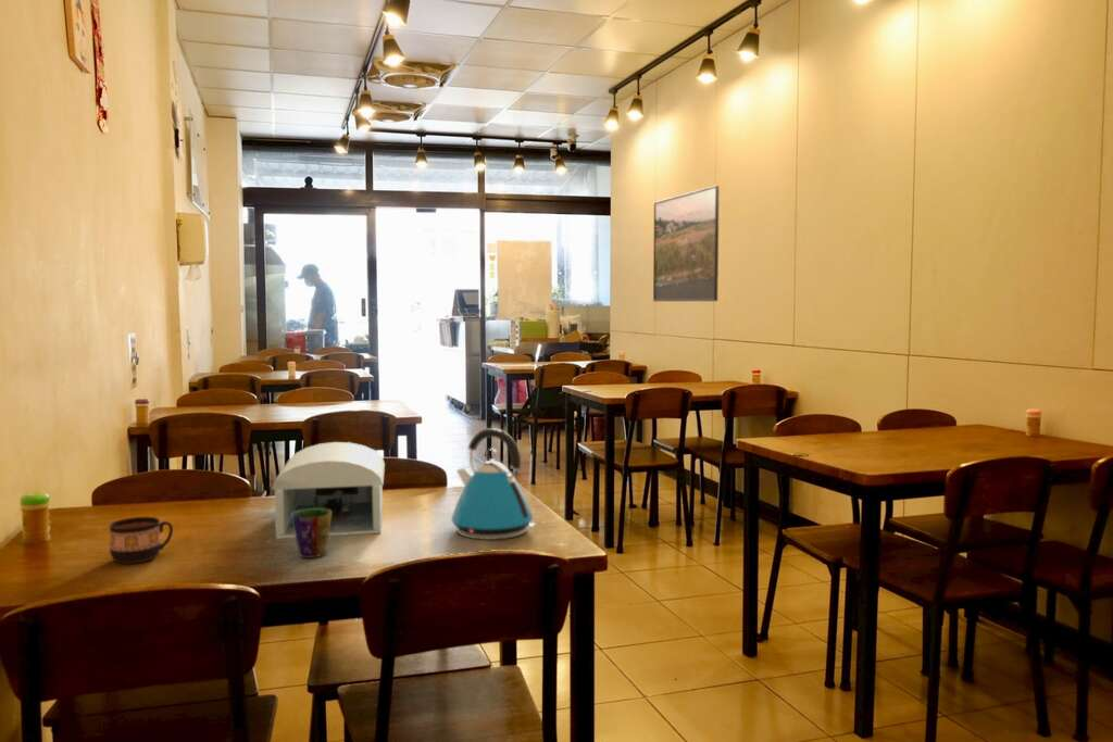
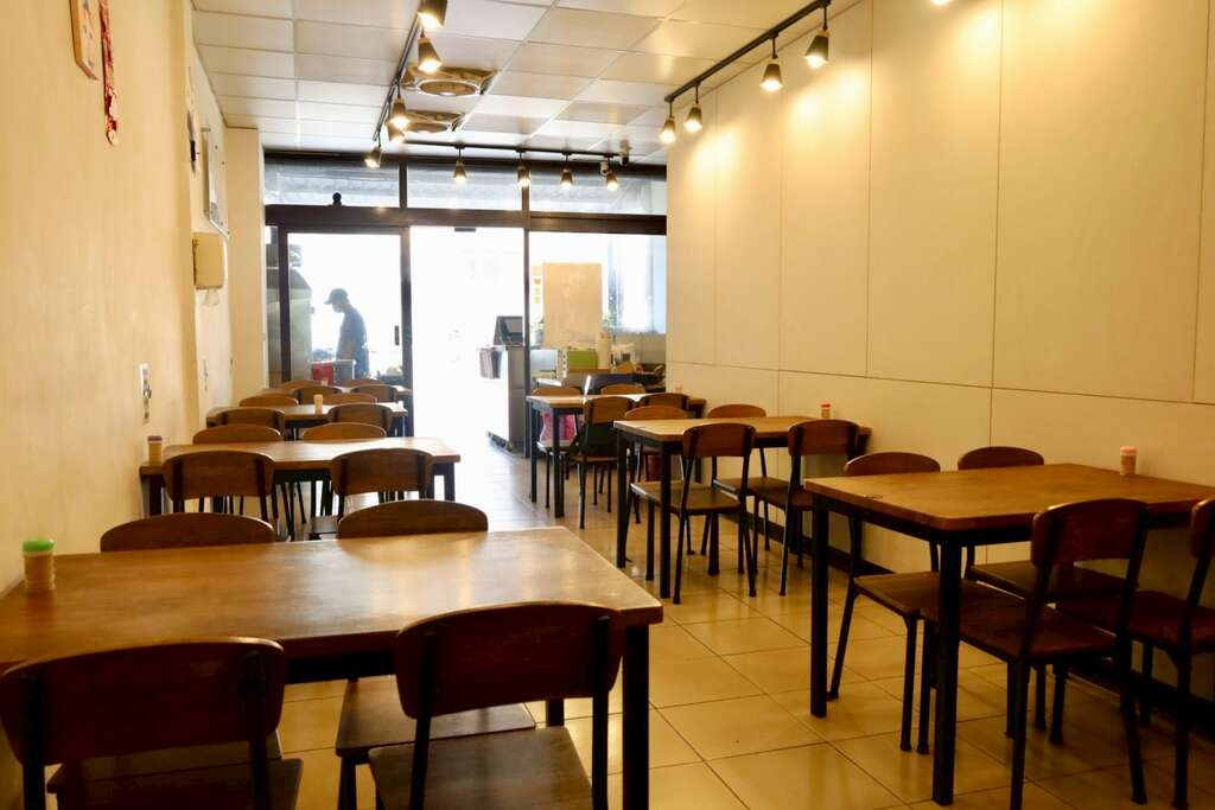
- kettle [450,427,536,541]
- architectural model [271,441,386,540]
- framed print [652,184,721,302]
- cup [109,516,174,564]
- cup [291,508,332,559]
